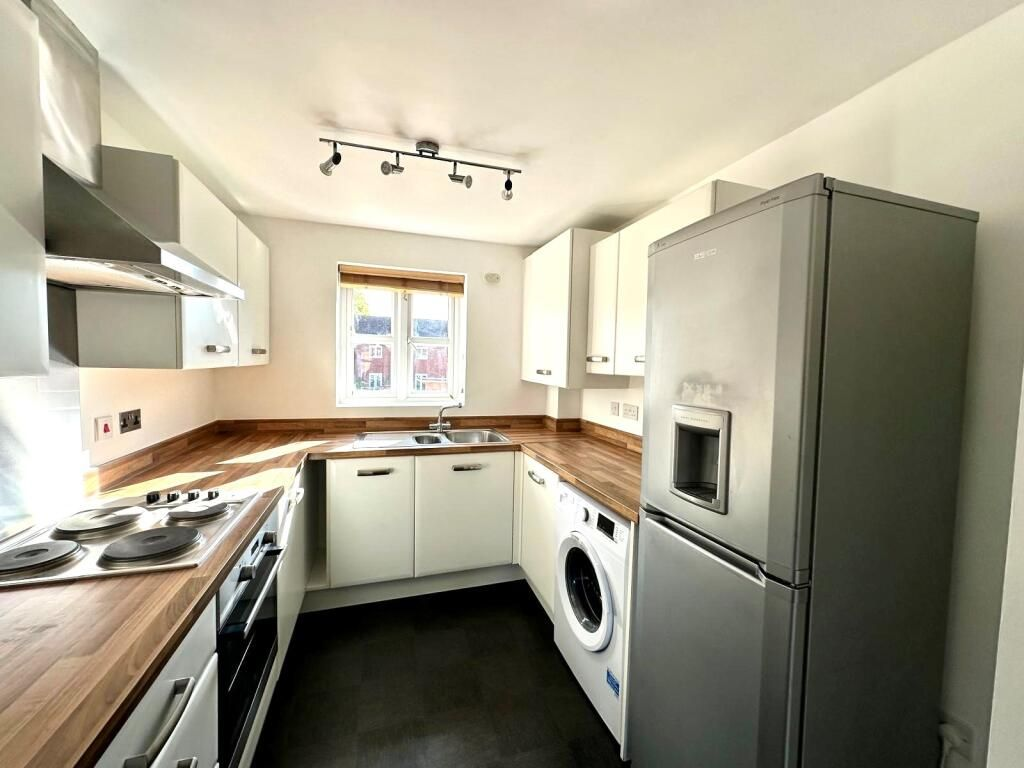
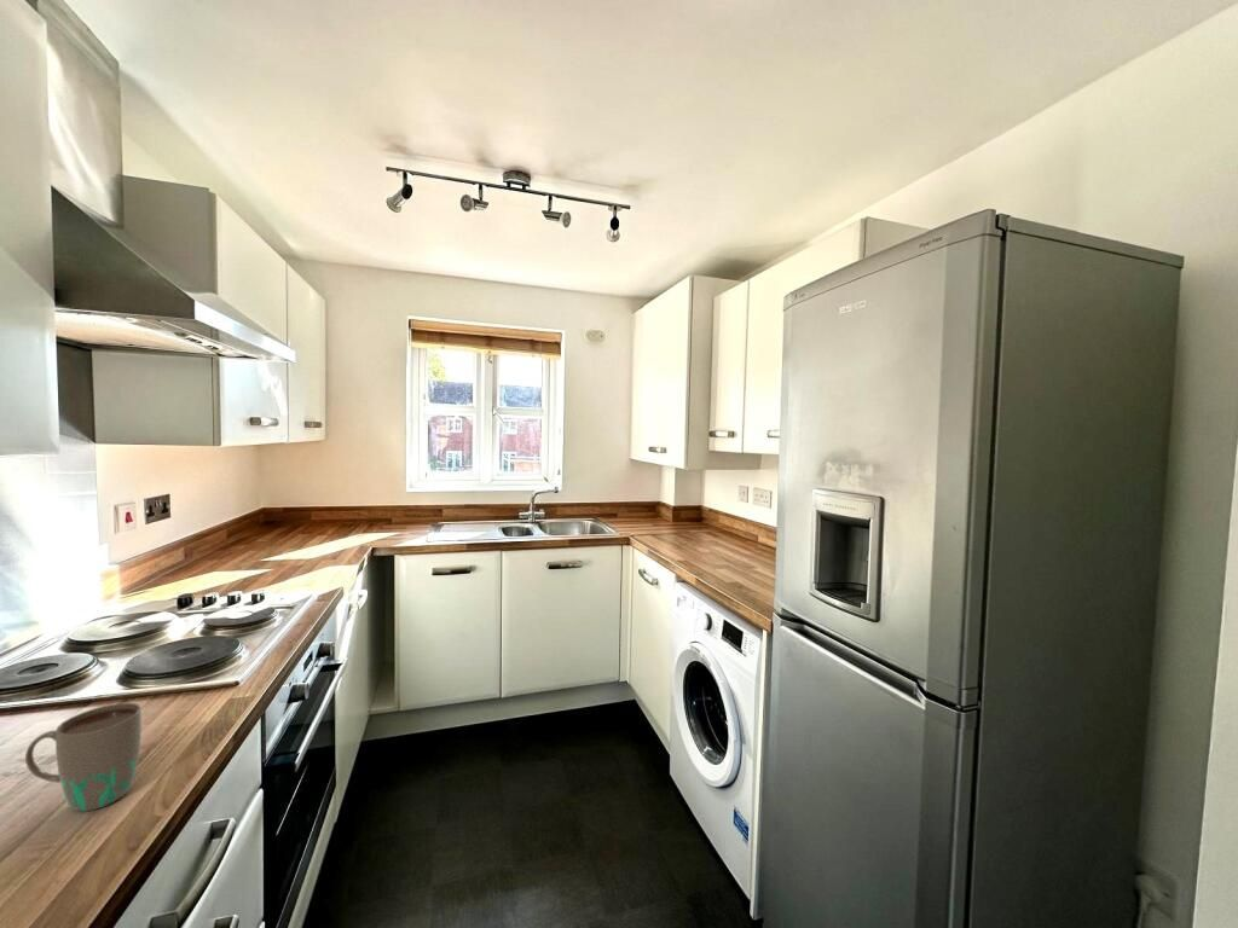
+ mug [24,702,143,812]
